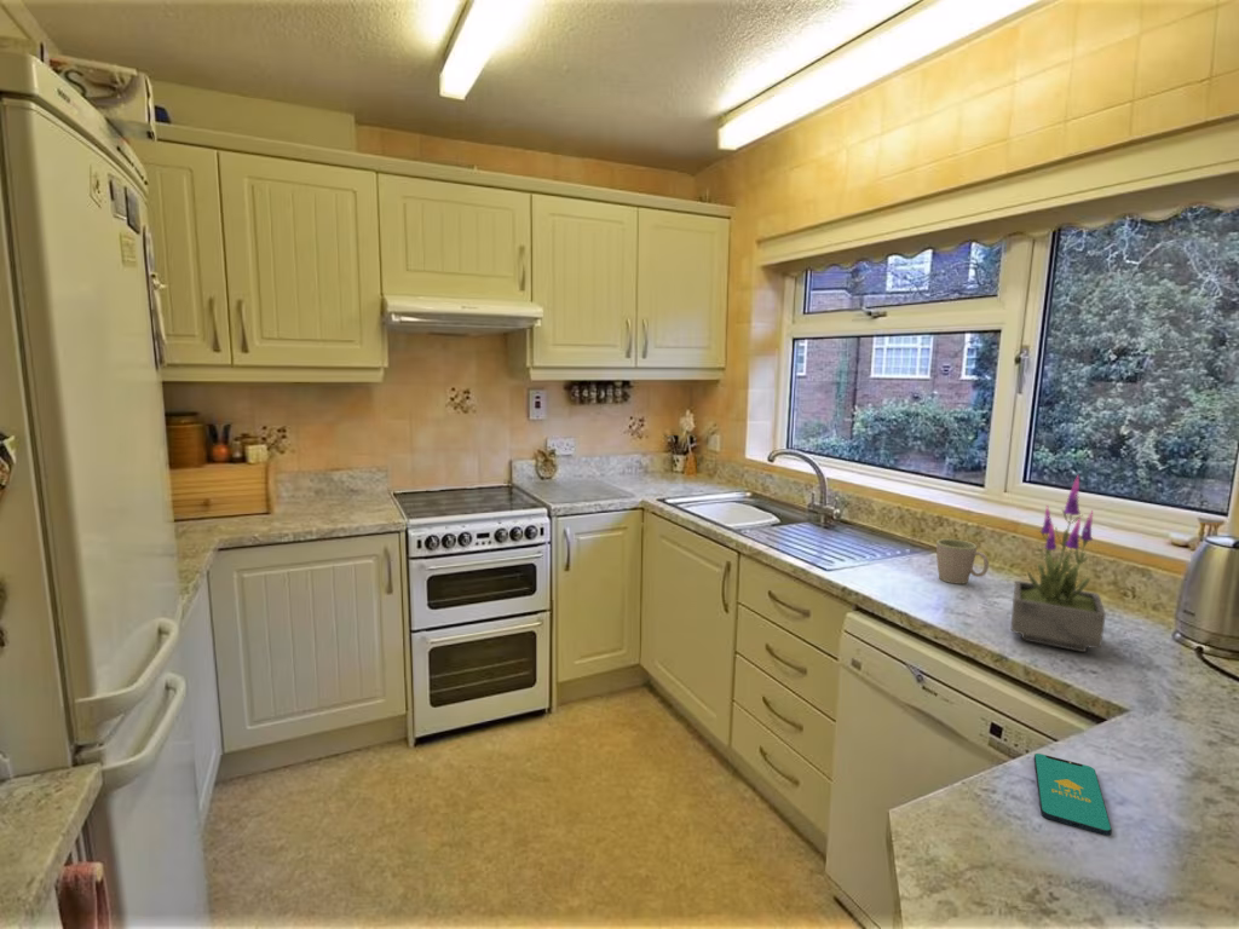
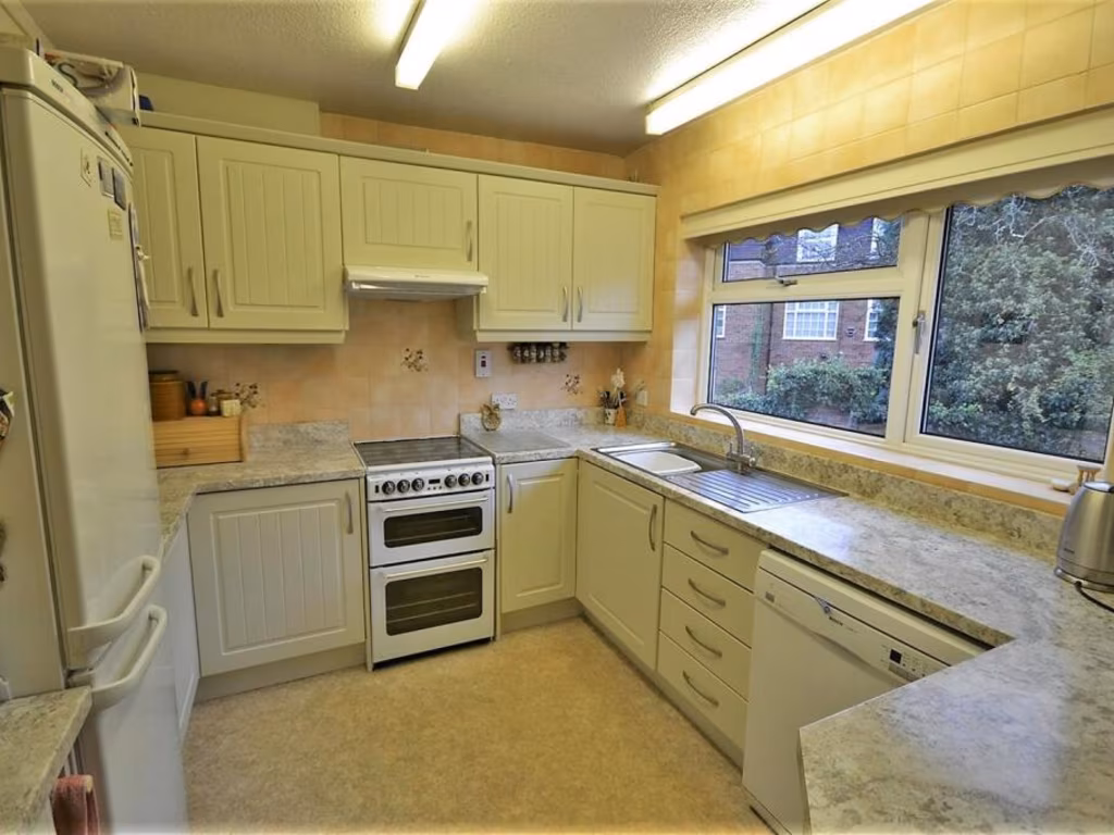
- smartphone [1033,752,1112,837]
- potted plant [1010,474,1107,653]
- mug [935,538,990,585]
